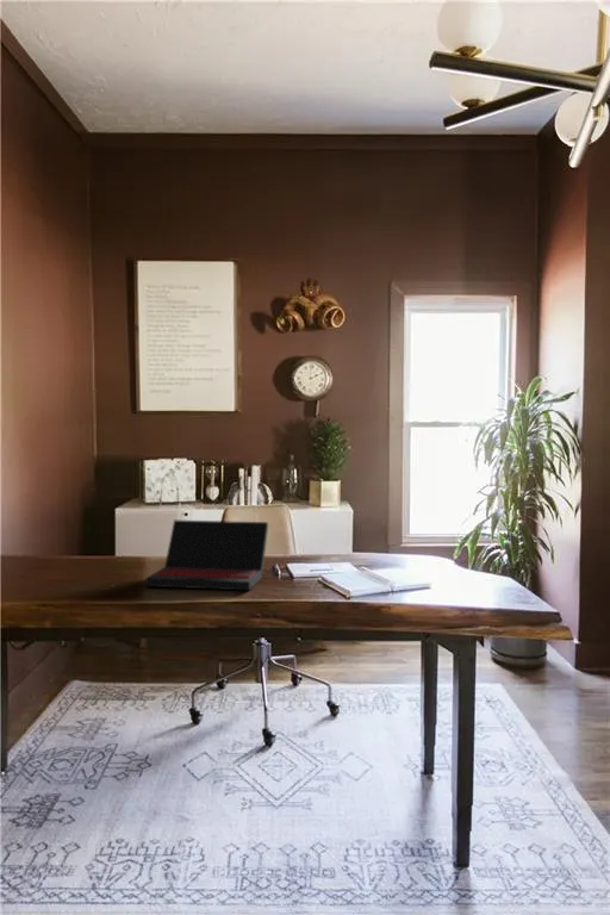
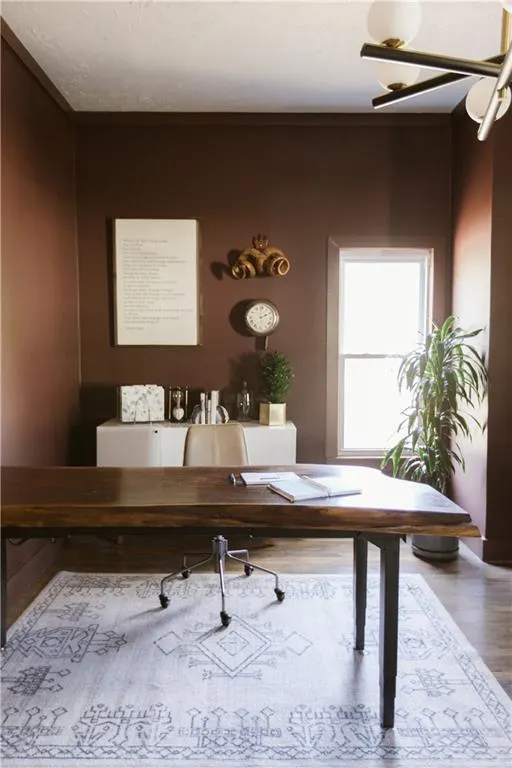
- laptop [144,519,269,591]
